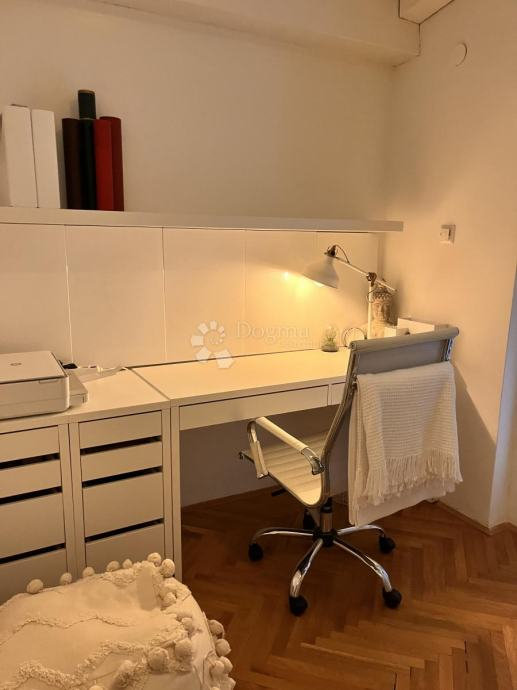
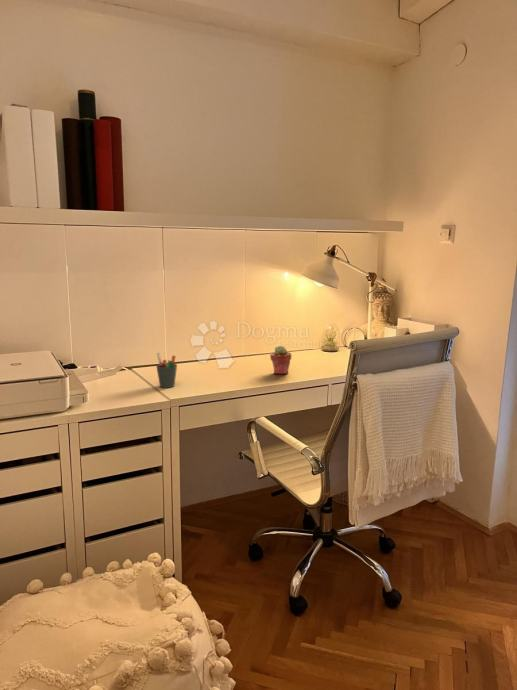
+ pen holder [155,352,178,389]
+ potted succulent [269,345,293,375]
